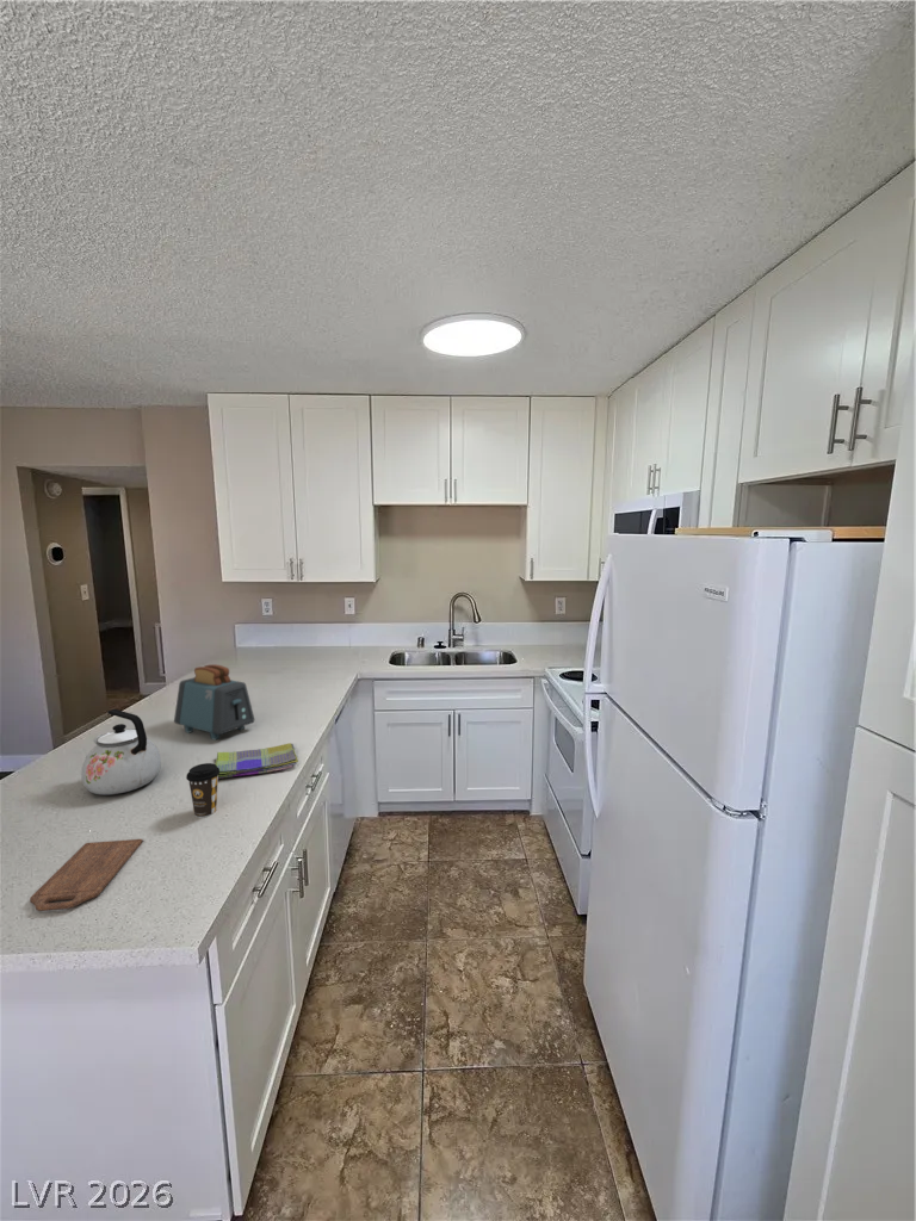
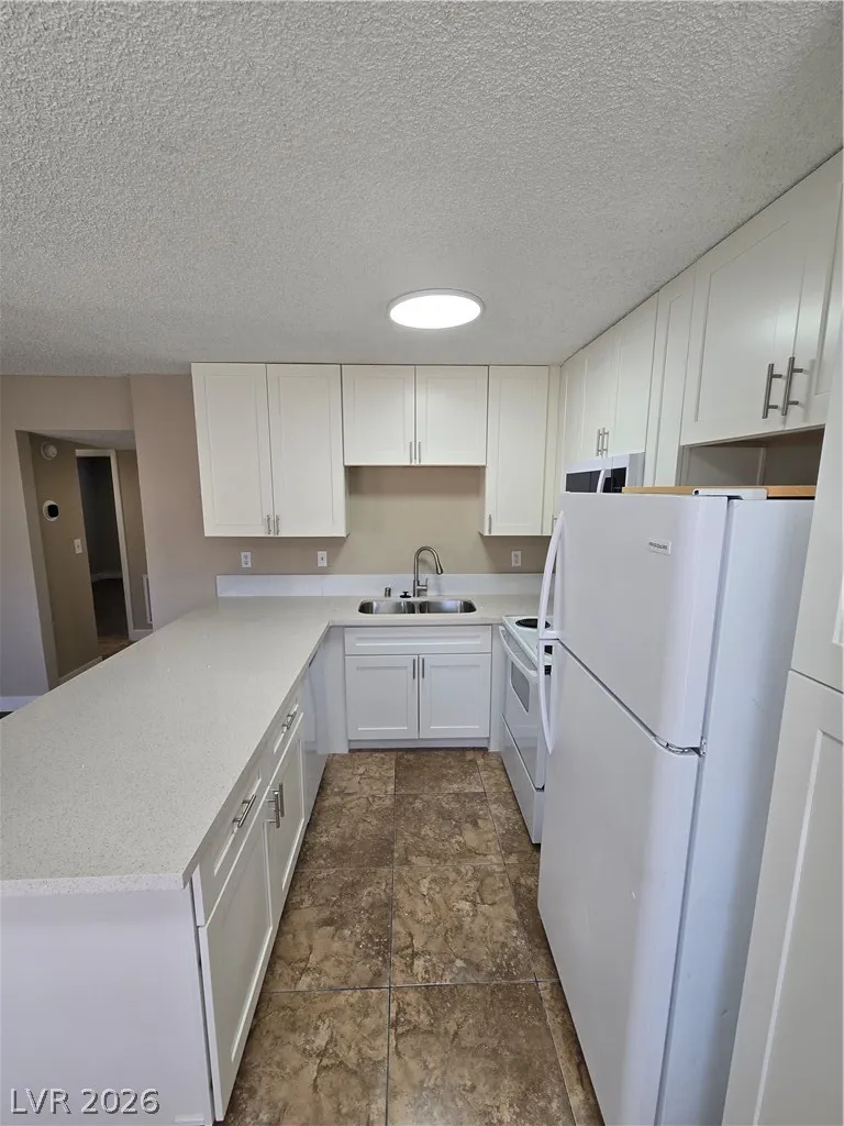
- toaster [173,663,255,742]
- dish towel [215,742,299,780]
- cutting board [29,838,143,912]
- coffee cup [185,762,219,819]
- kettle [80,708,162,795]
